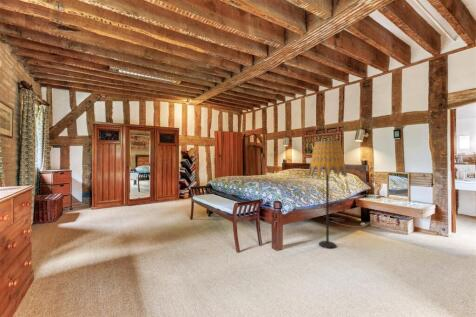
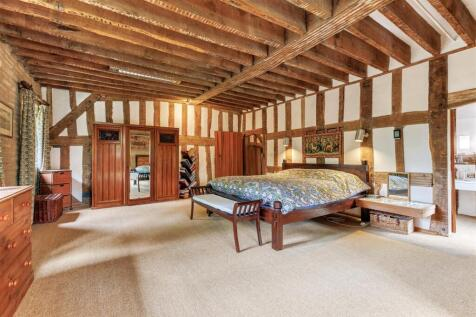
- floor lamp [308,140,348,249]
